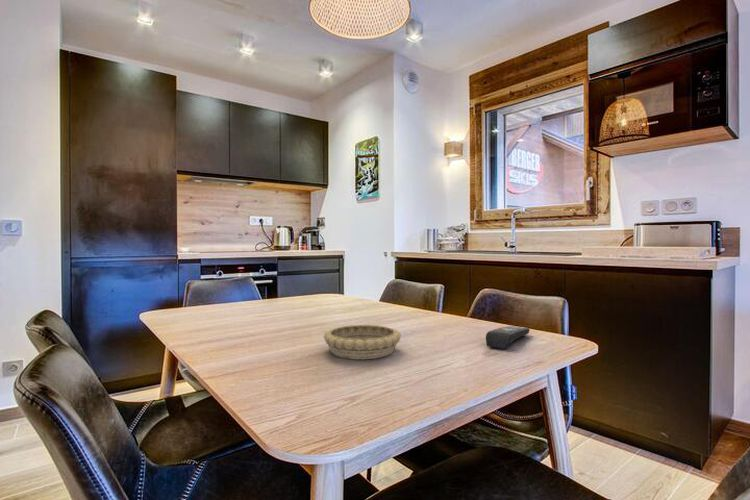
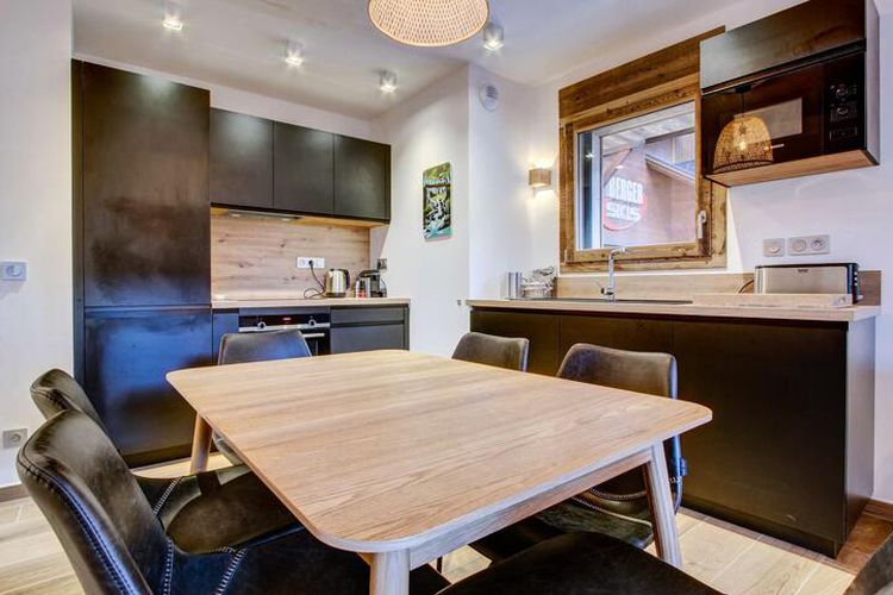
- decorative bowl [323,324,402,360]
- remote control [485,325,531,349]
